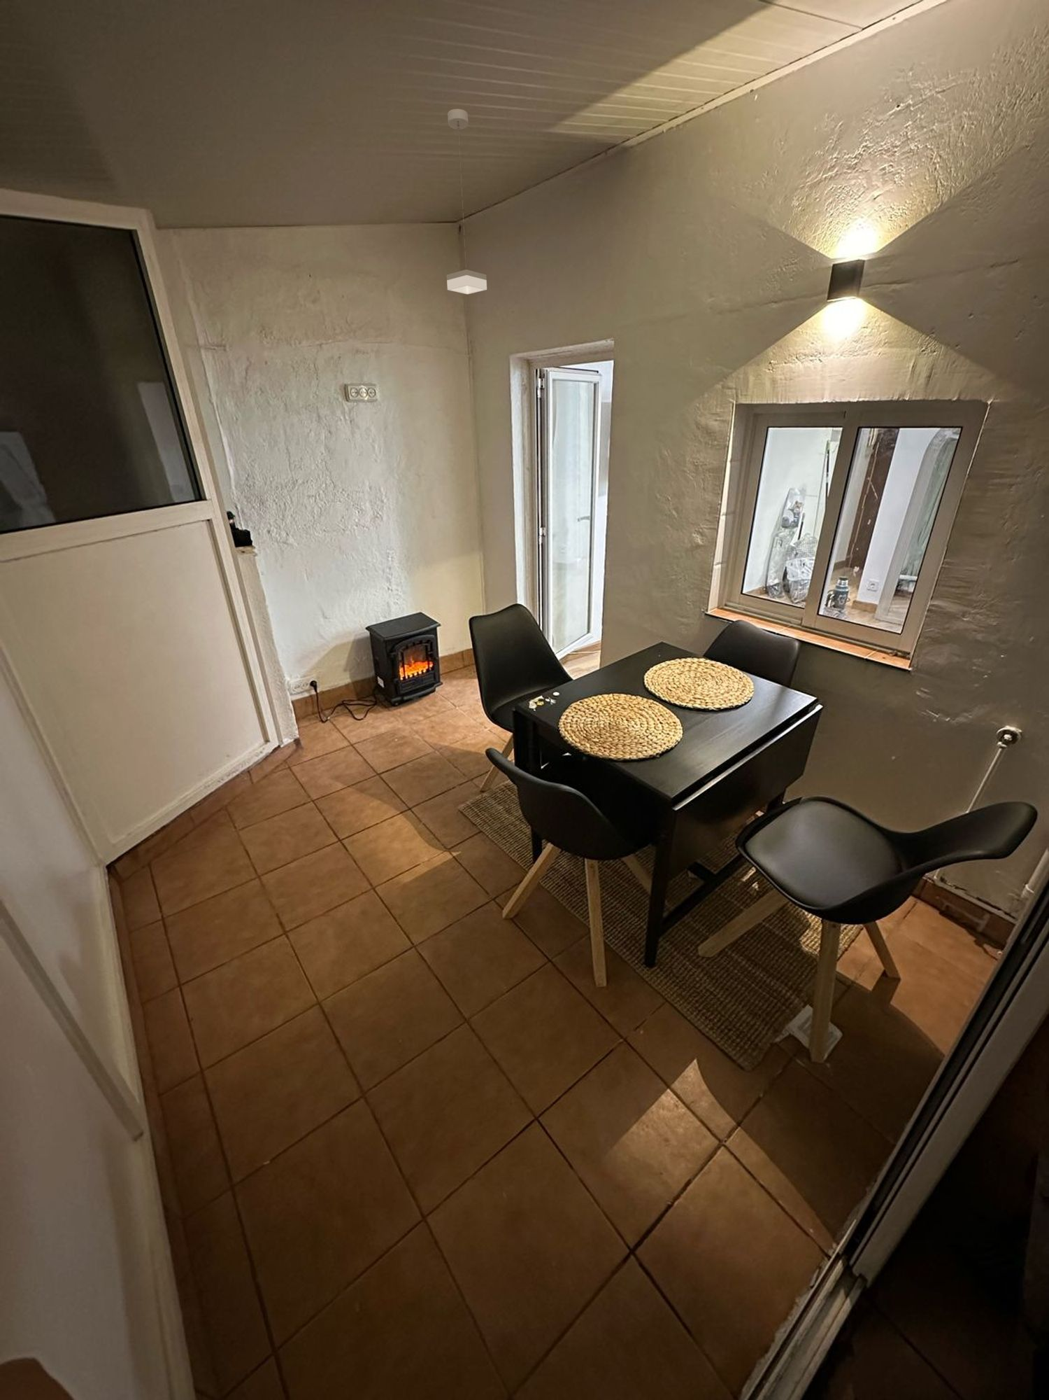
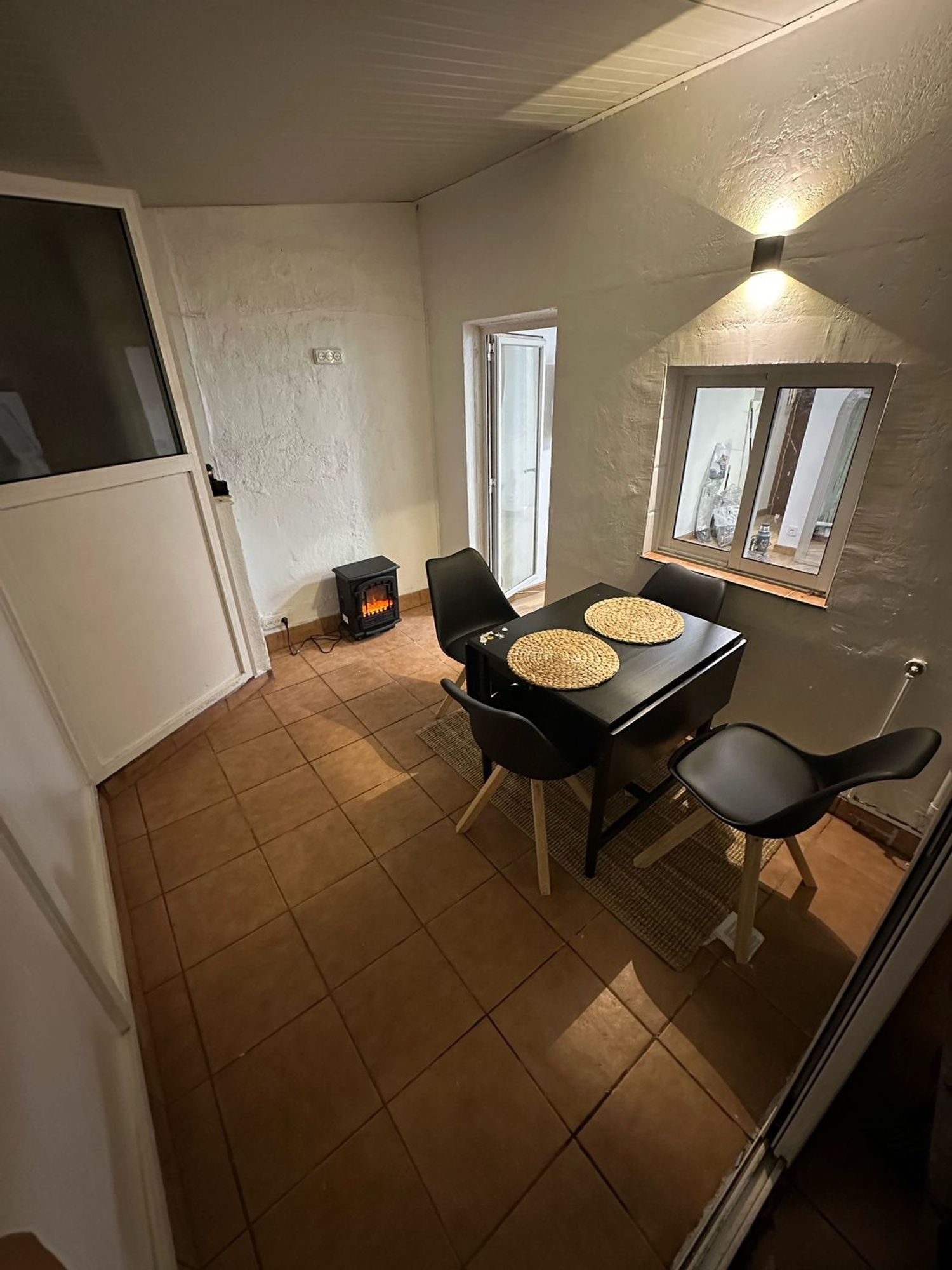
- pendant lamp [446,108,487,294]
